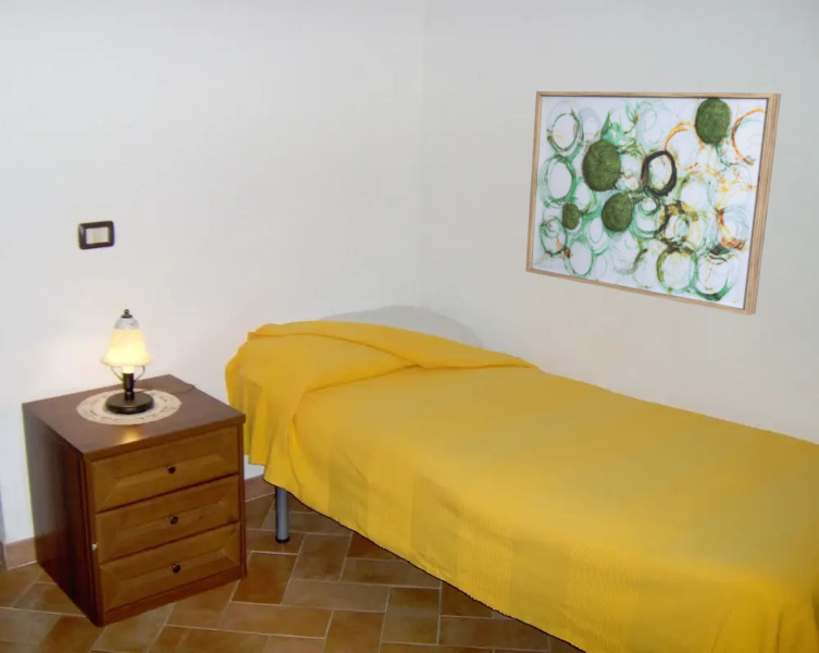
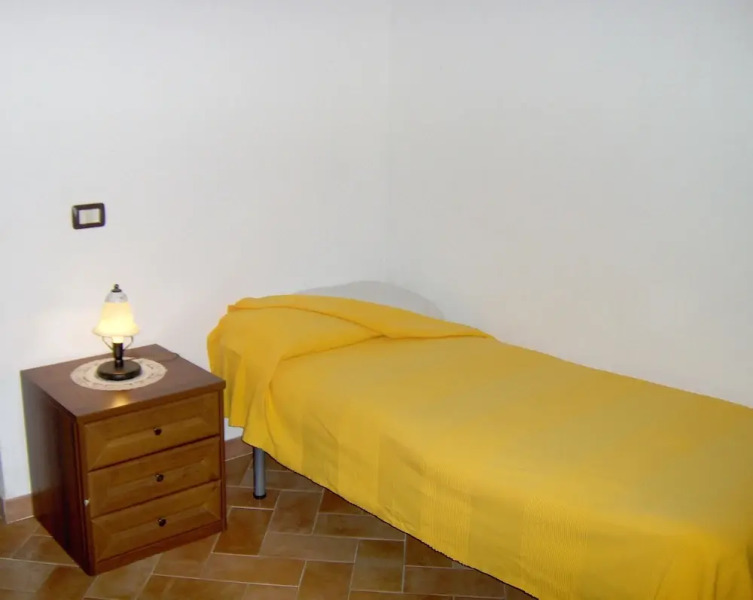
- wall art [524,90,782,317]
